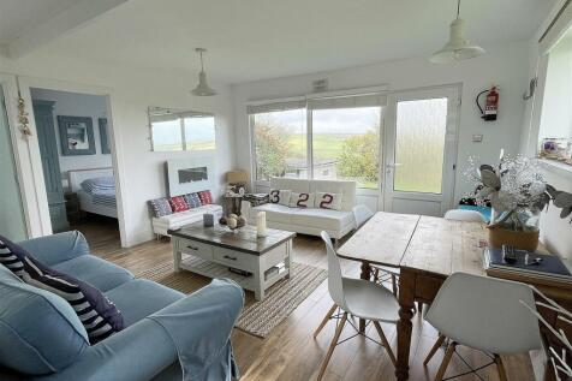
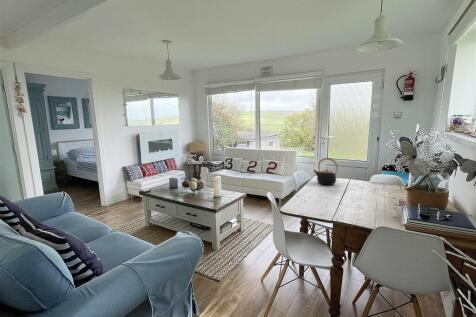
+ teapot [313,157,339,186]
